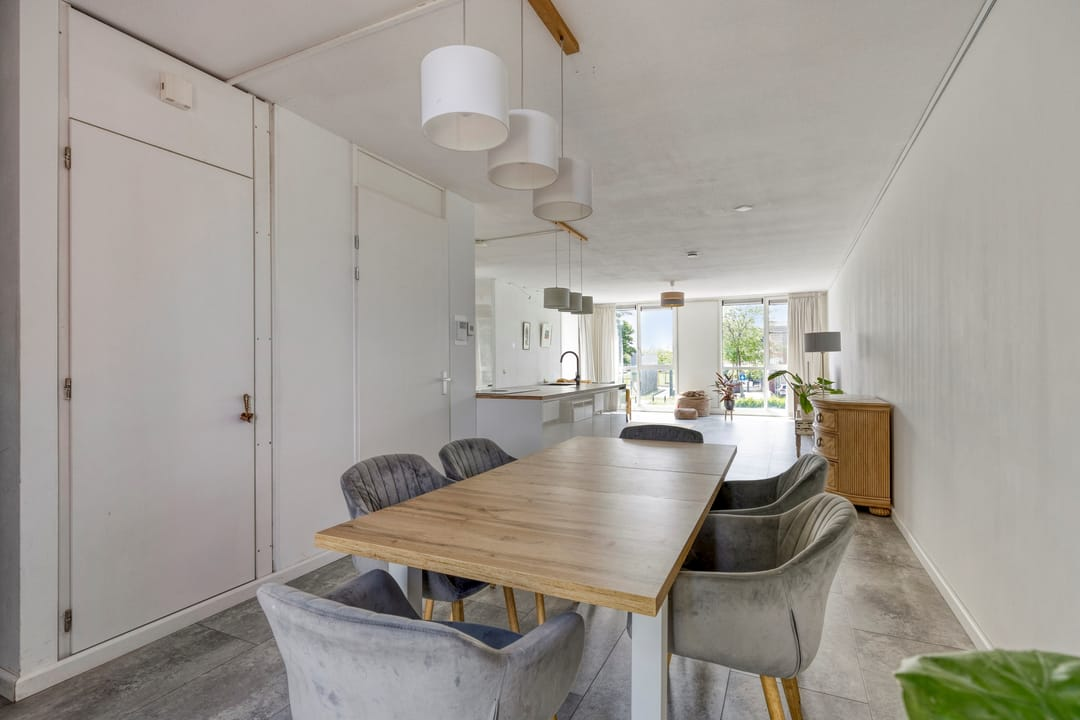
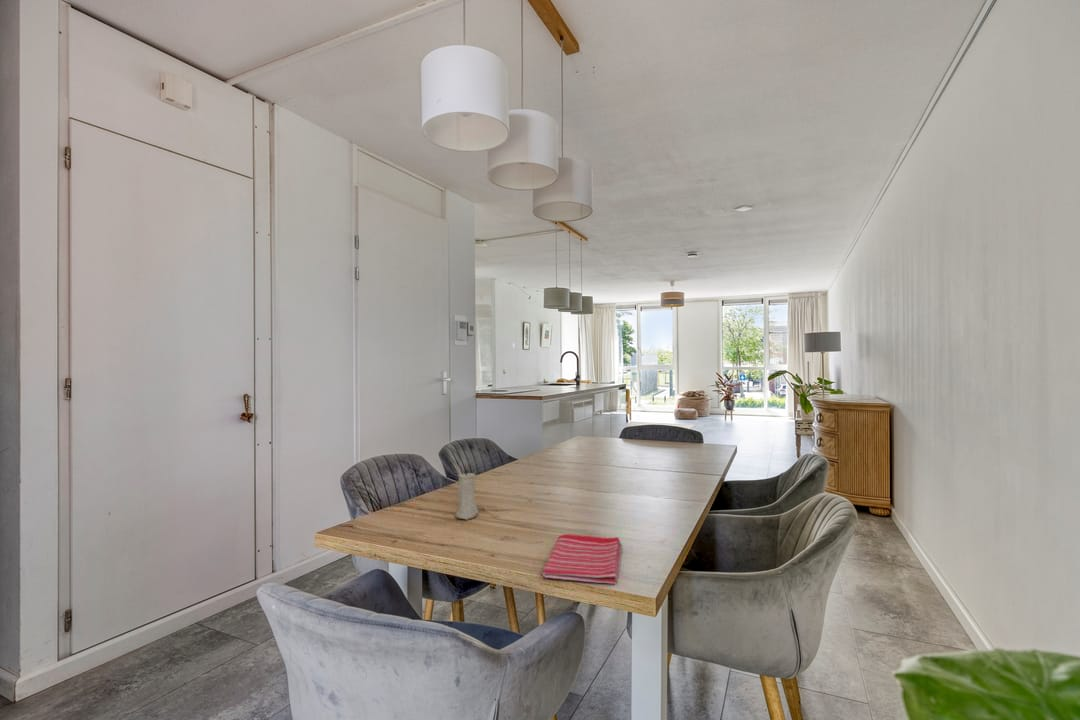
+ candle [454,469,479,521]
+ dish towel [541,533,623,585]
